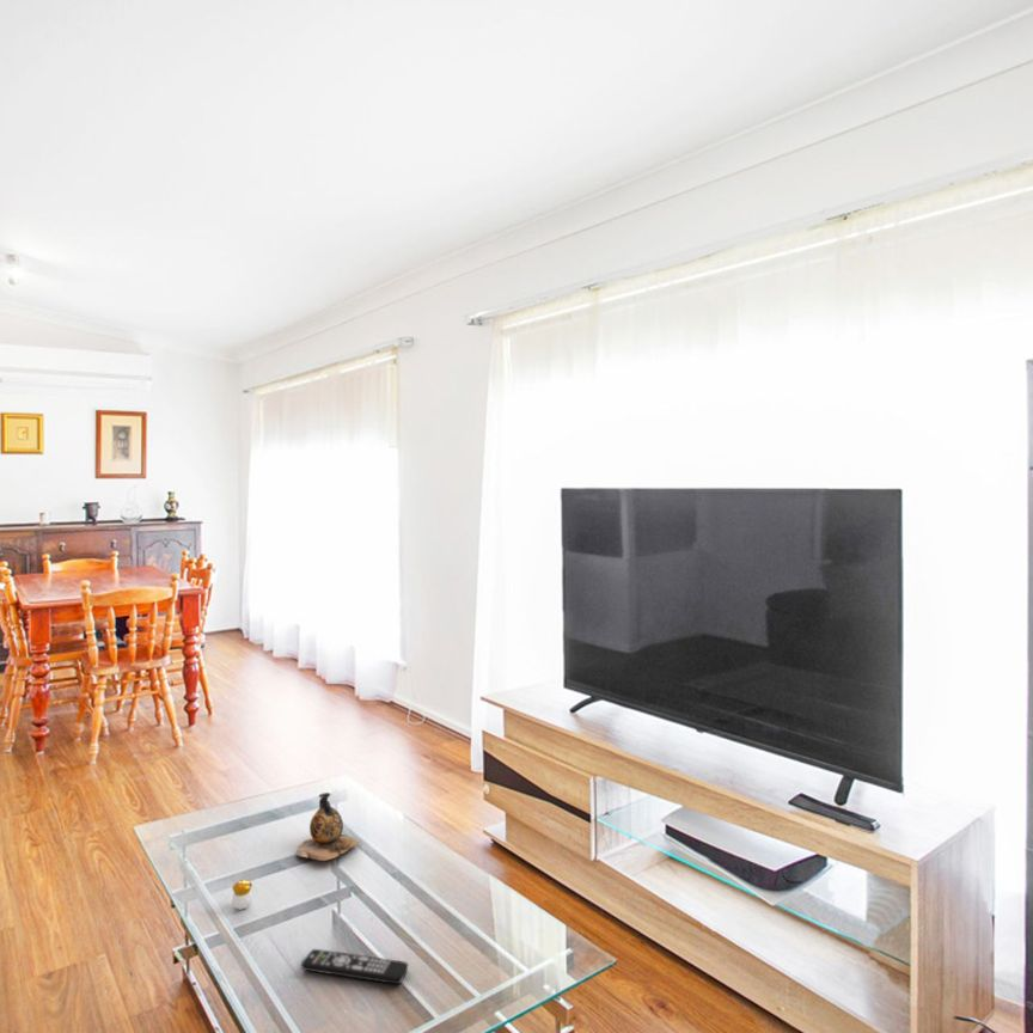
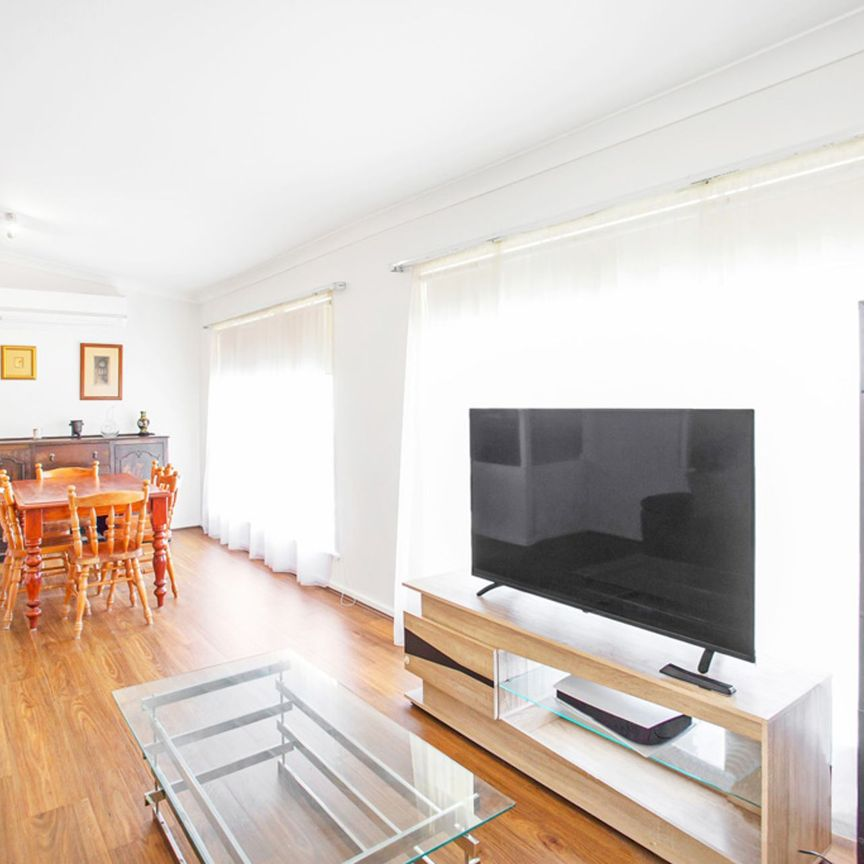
- remote control [300,948,409,985]
- vase [295,791,361,862]
- candle [231,878,253,911]
